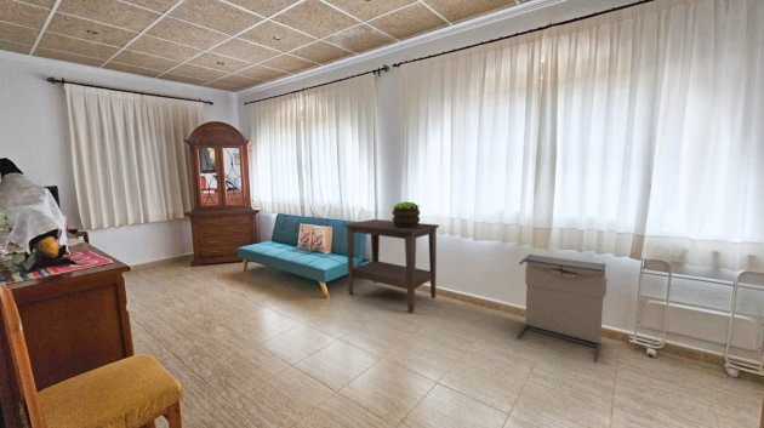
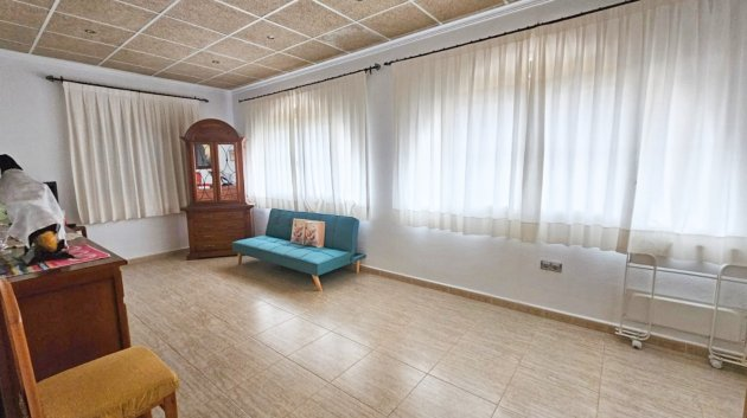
- side table [343,218,440,314]
- potted plant [390,200,421,228]
- laundry hamper [515,253,608,363]
